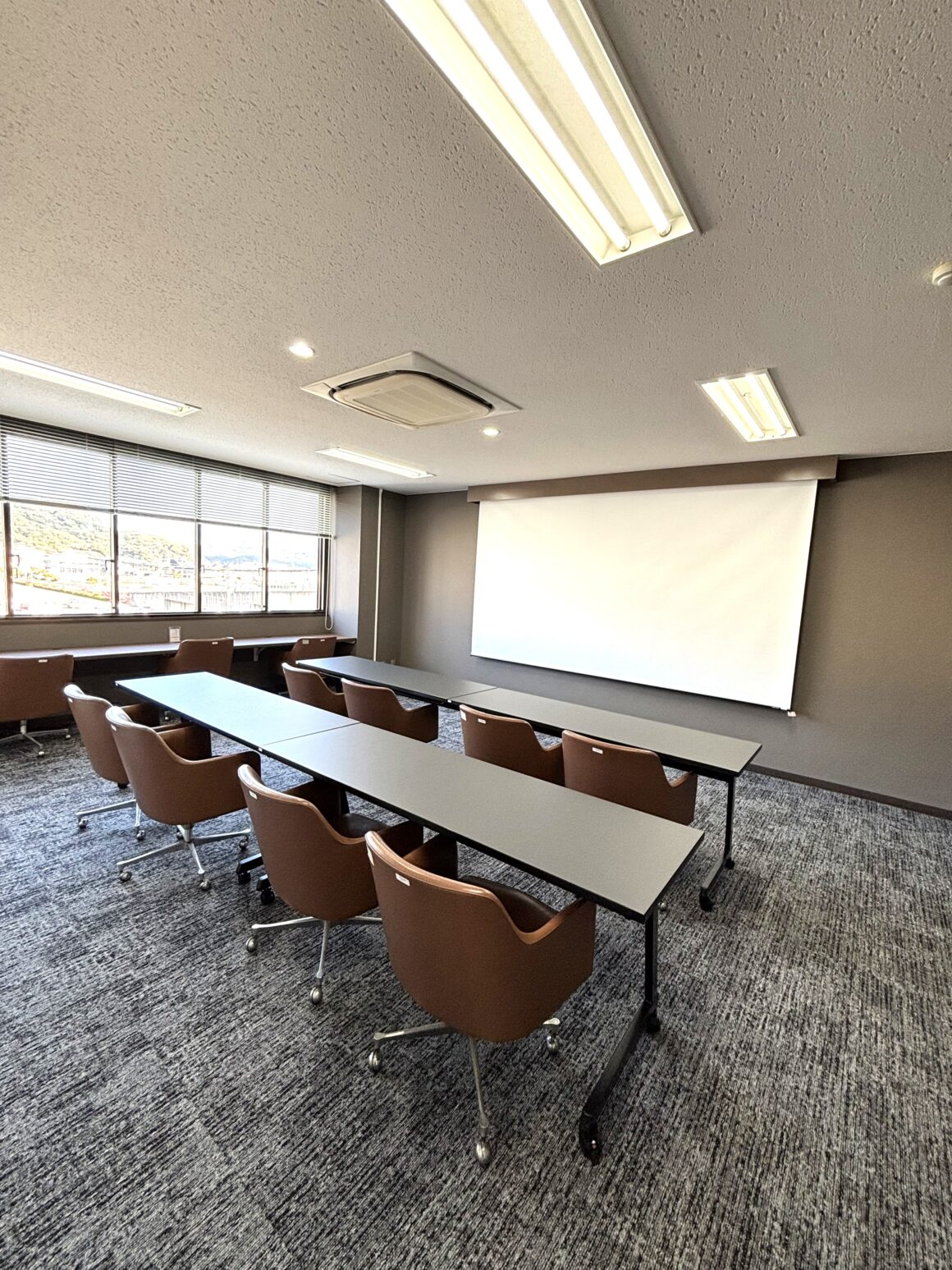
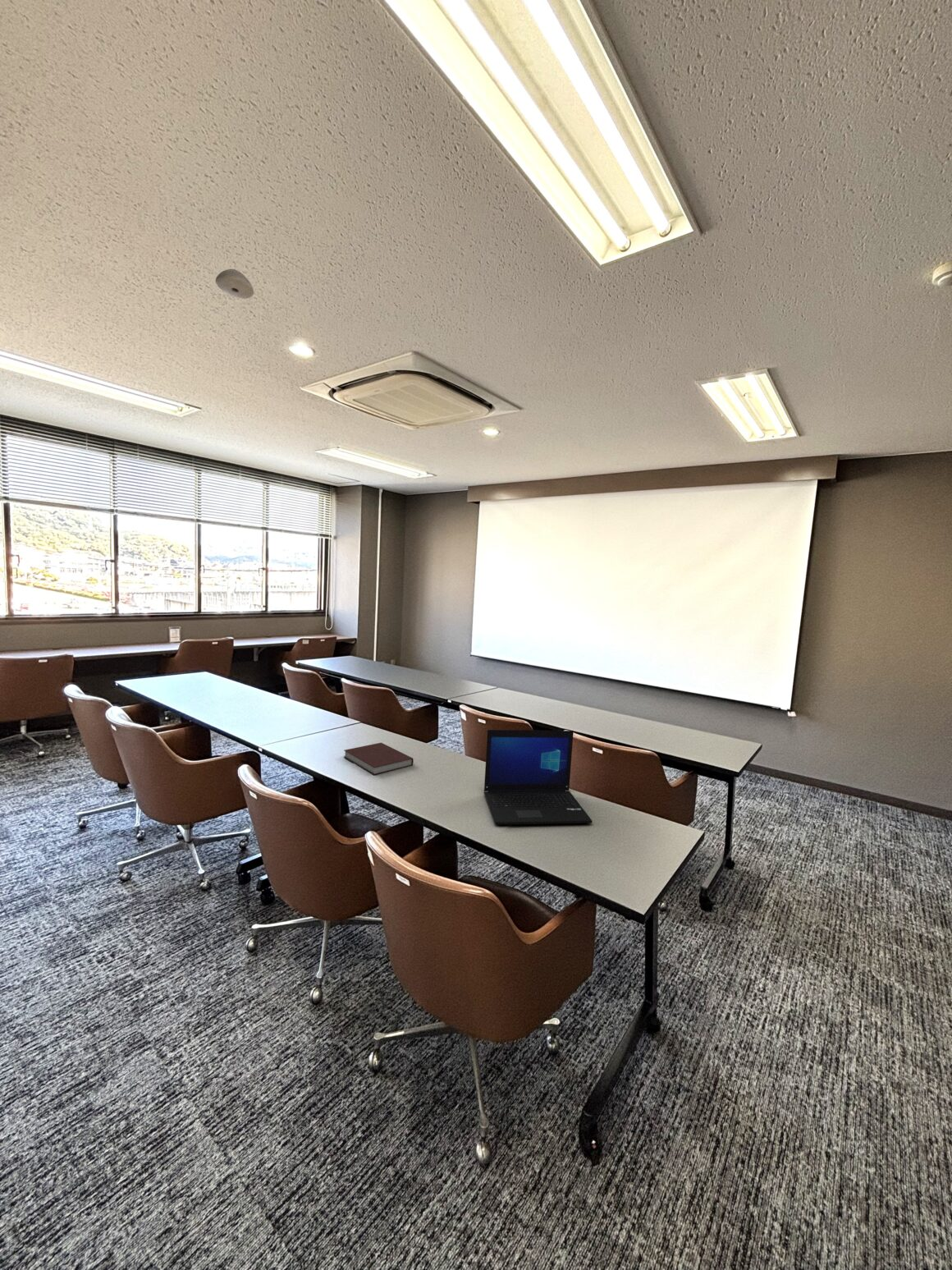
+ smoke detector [214,268,254,300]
+ laptop [483,729,593,826]
+ notebook [343,742,414,776]
